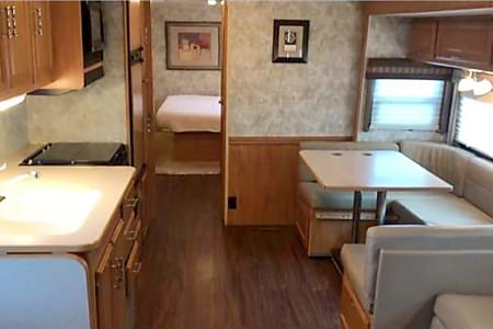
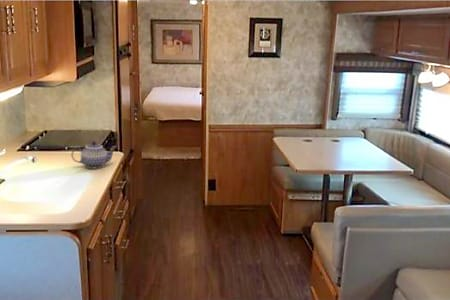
+ teapot [70,140,117,170]
